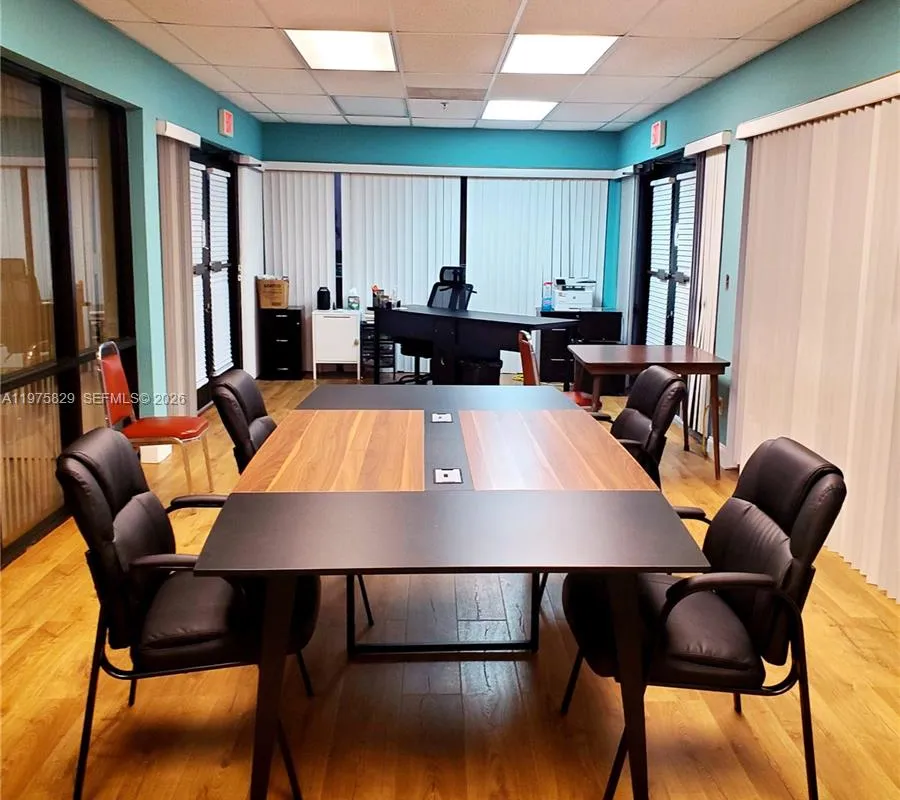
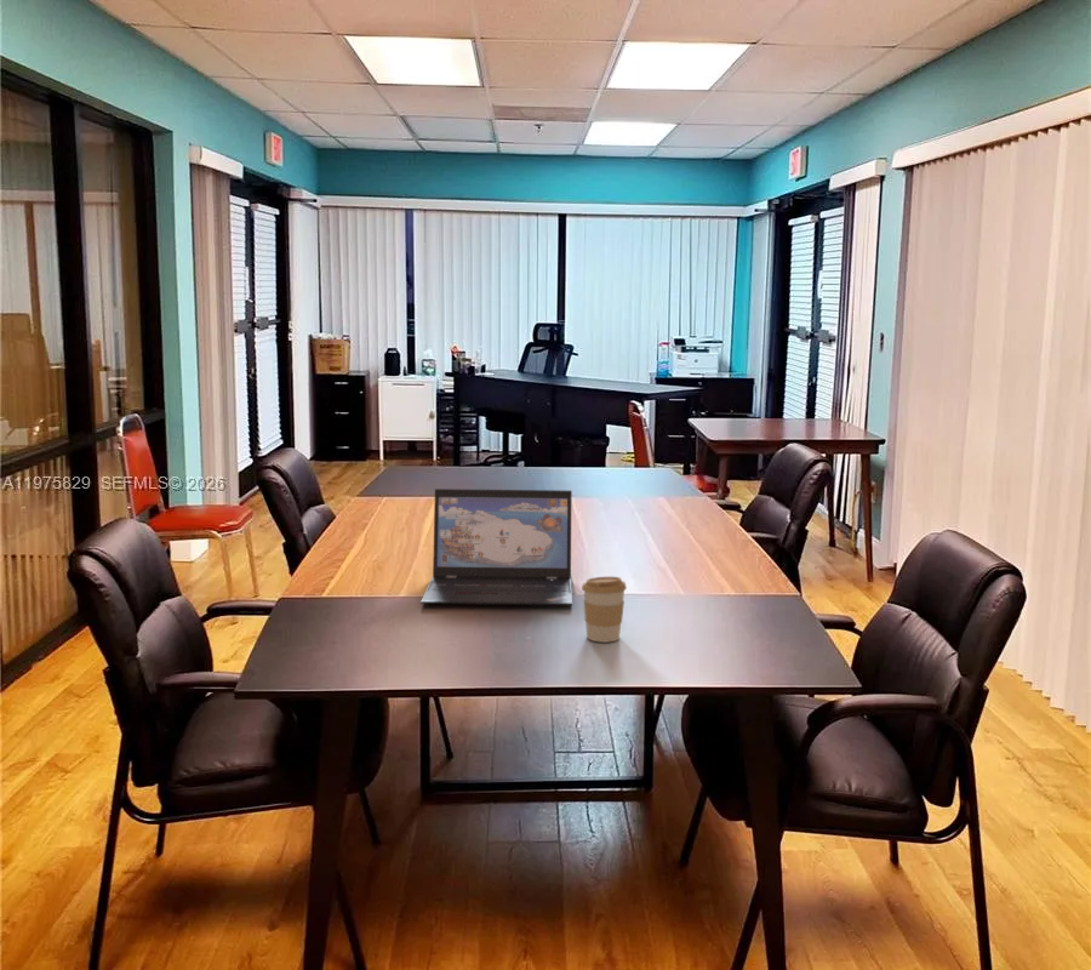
+ laptop [419,487,573,606]
+ coffee cup [581,576,628,644]
